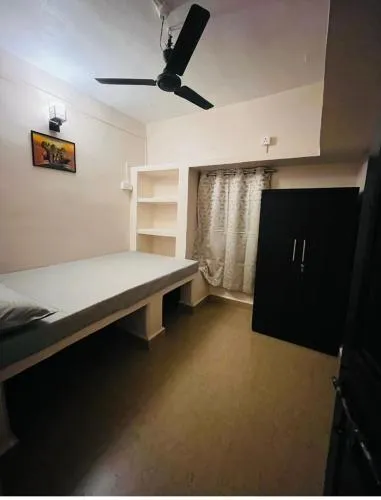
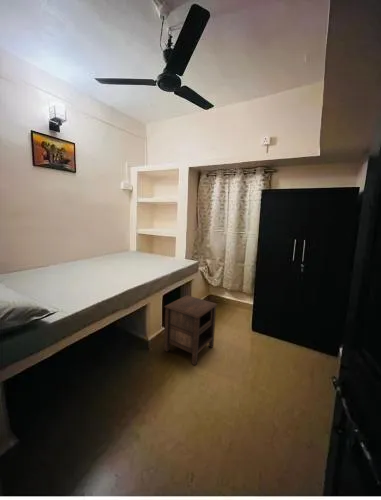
+ nightstand [163,294,218,366]
